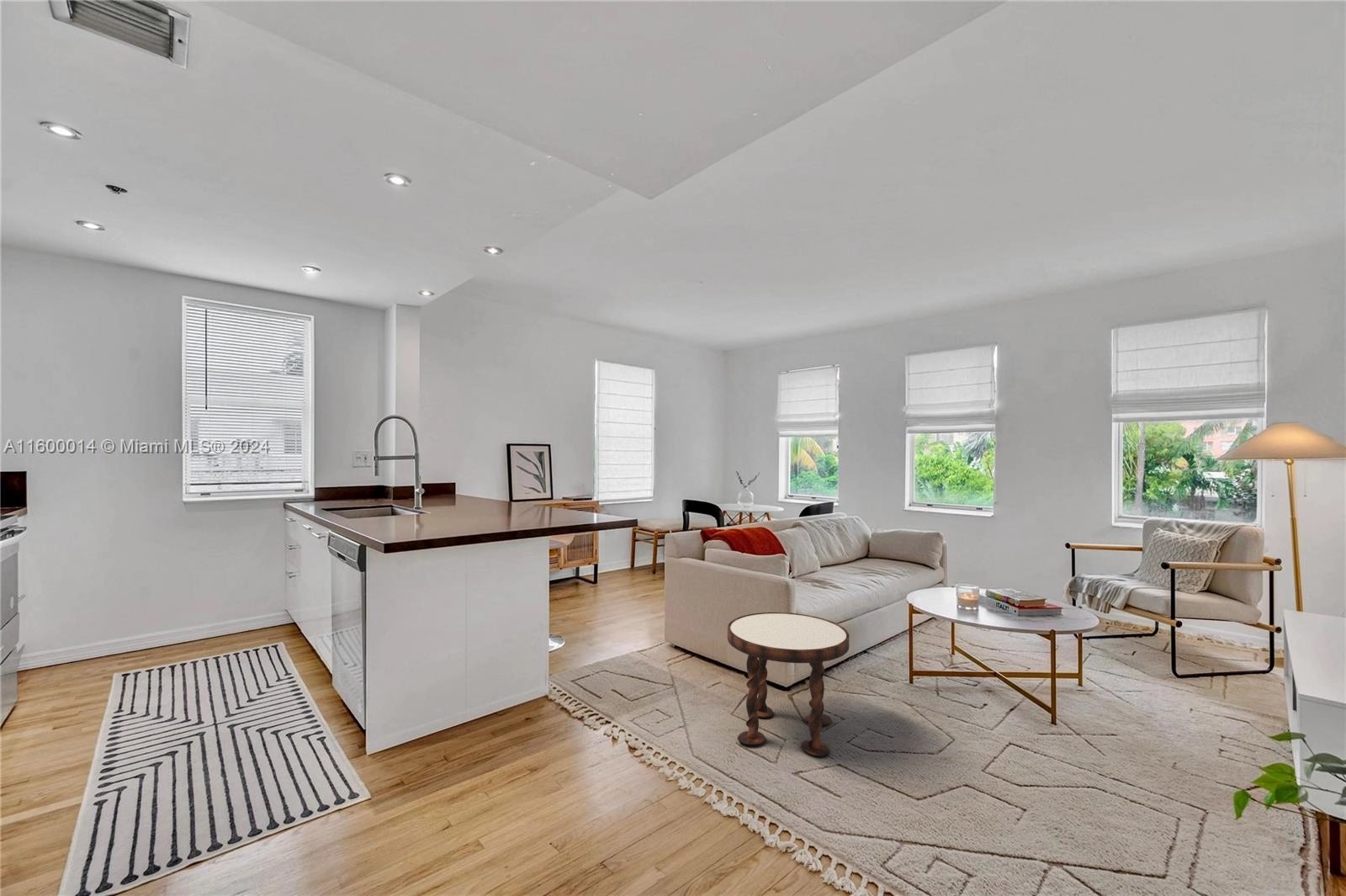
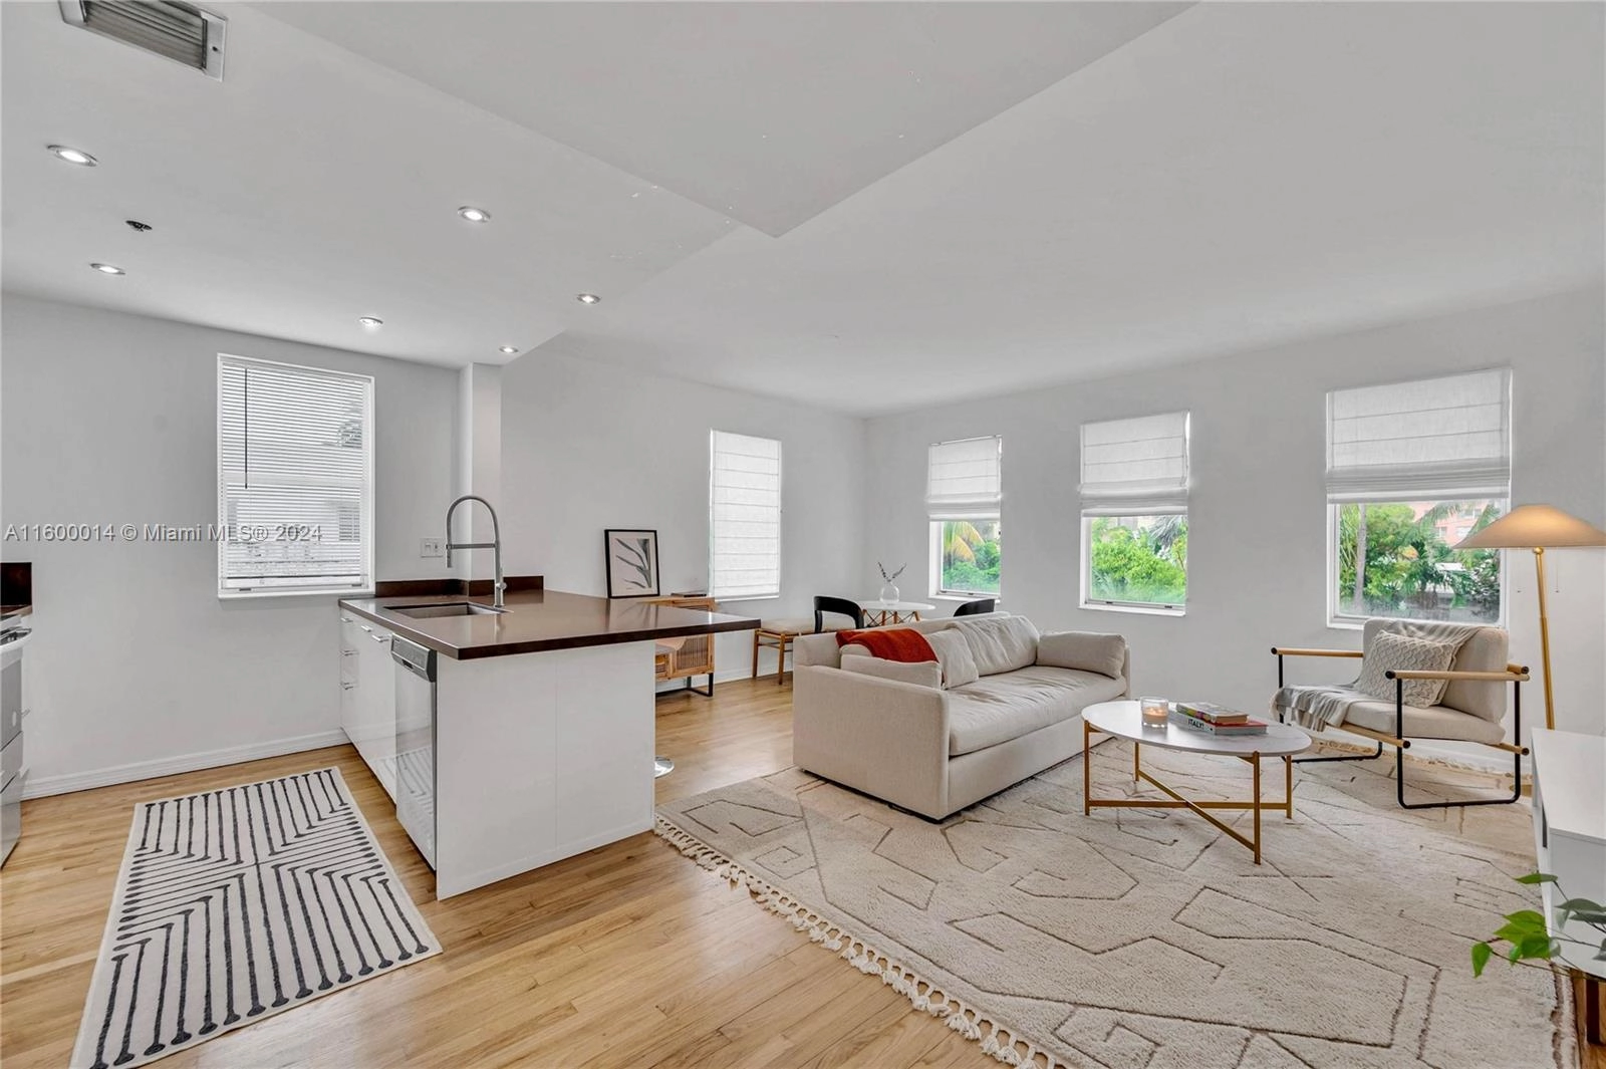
- side table [727,612,850,757]
